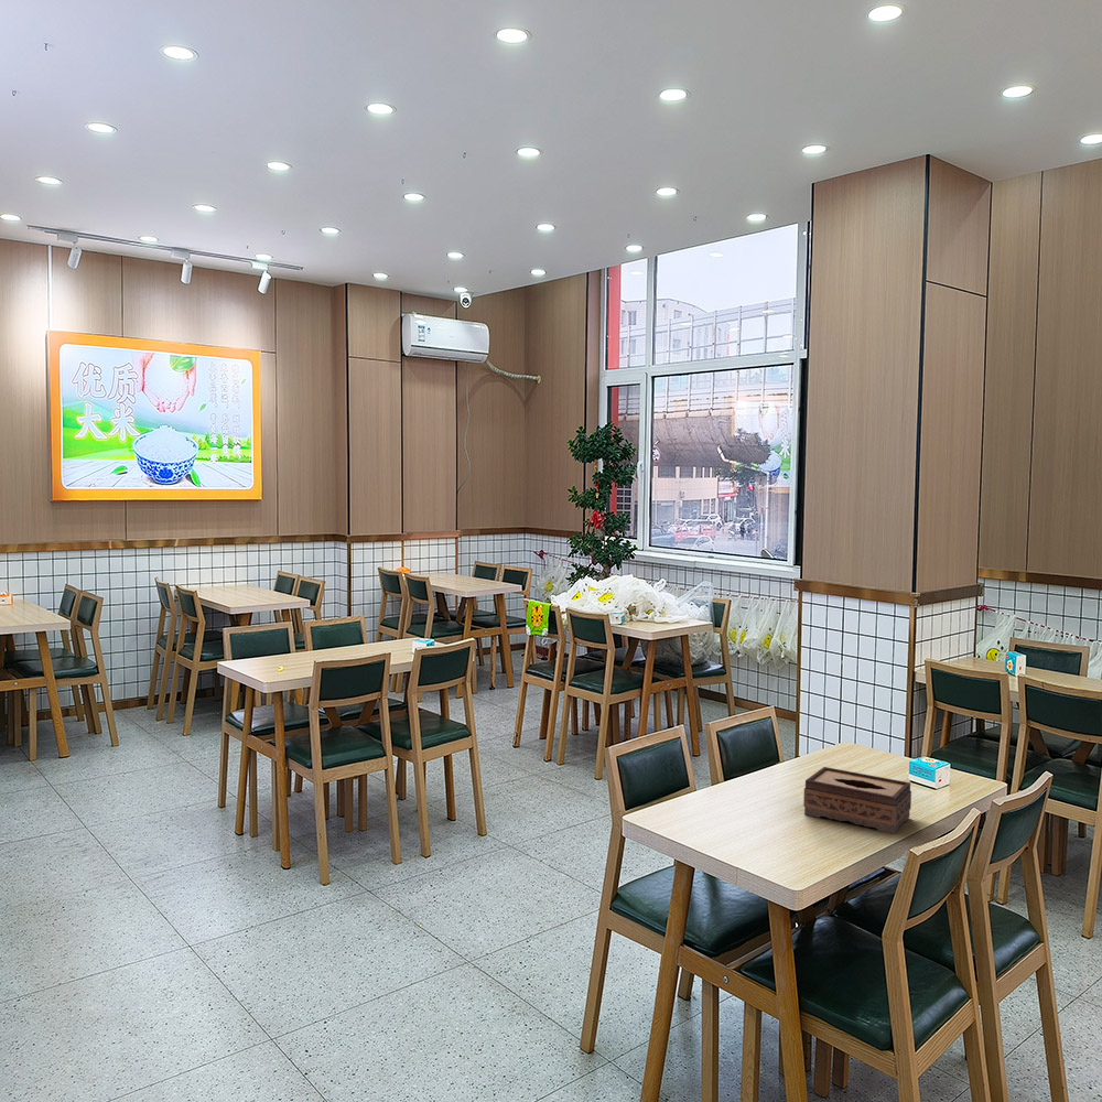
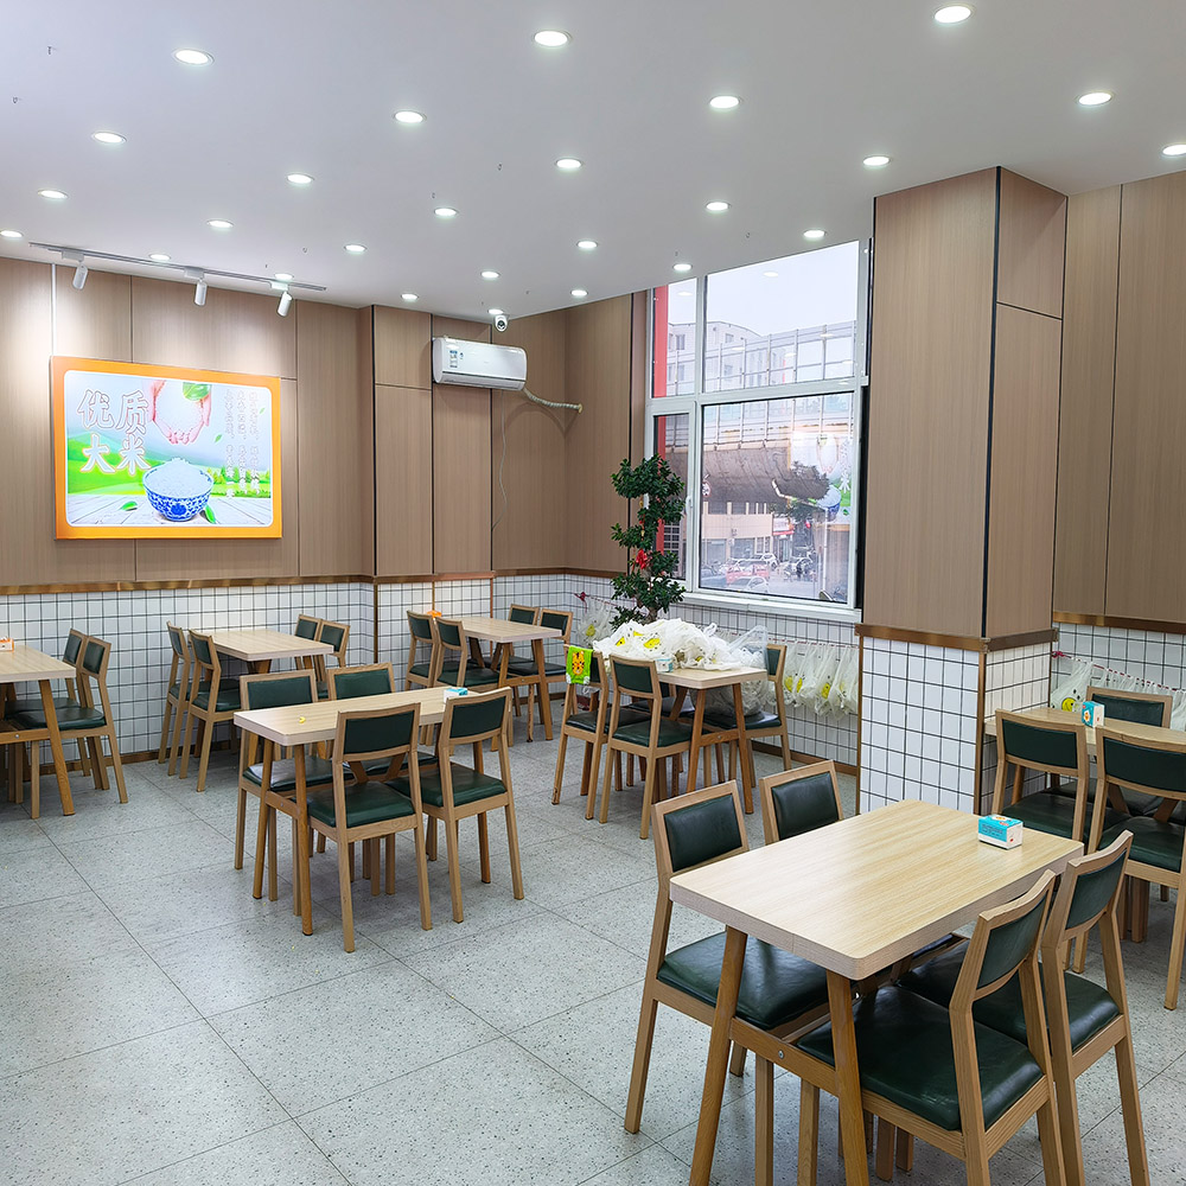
- tissue box [802,766,912,835]
